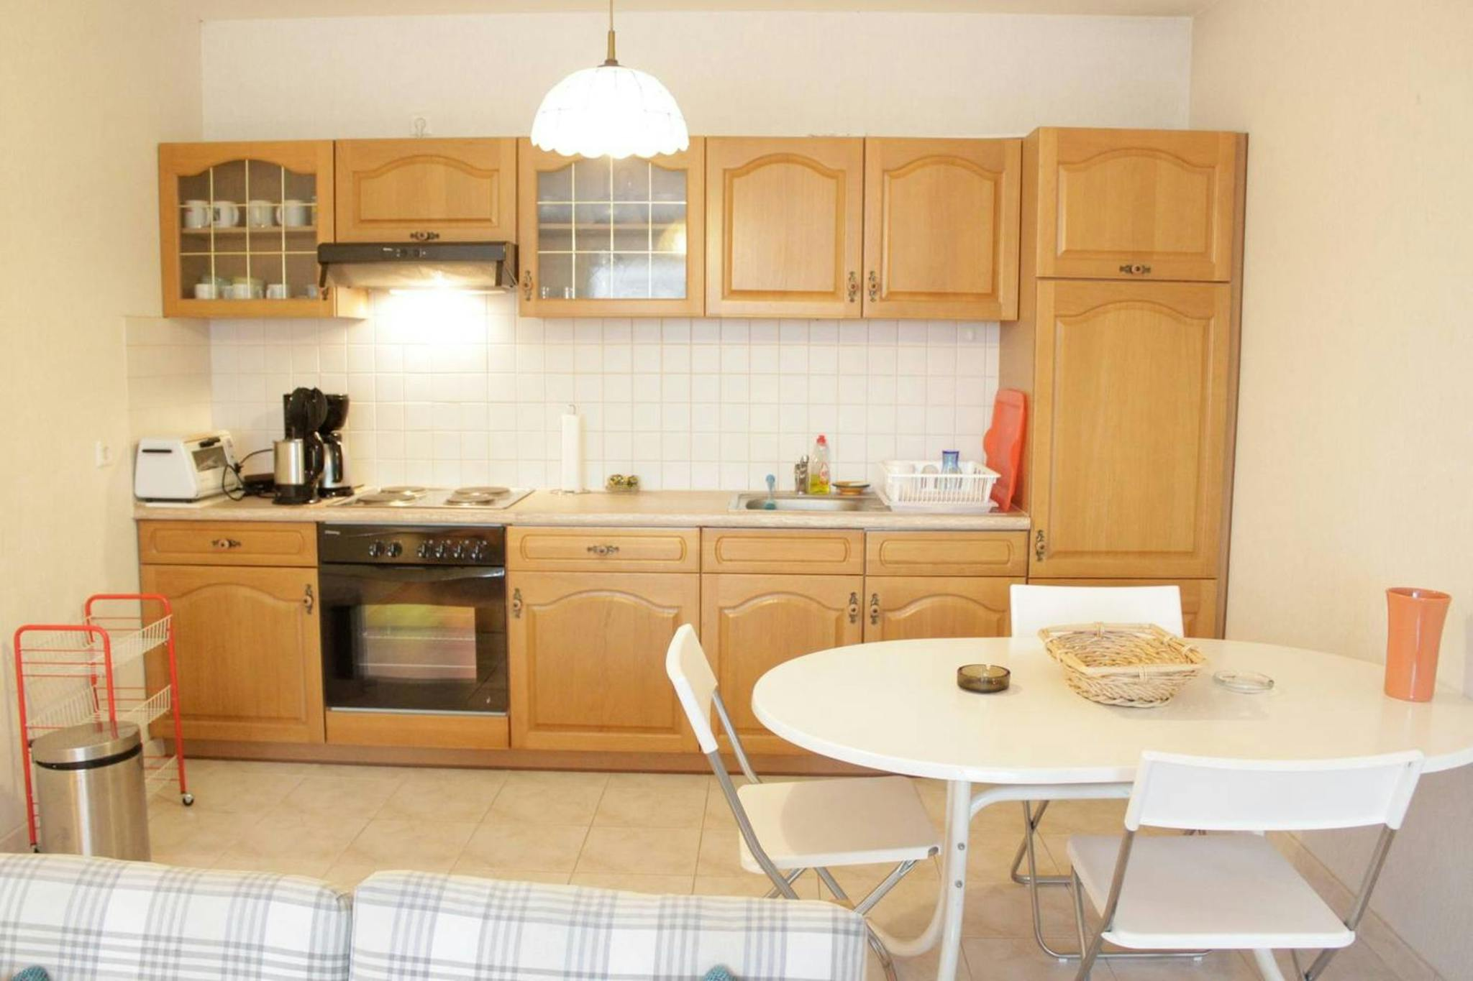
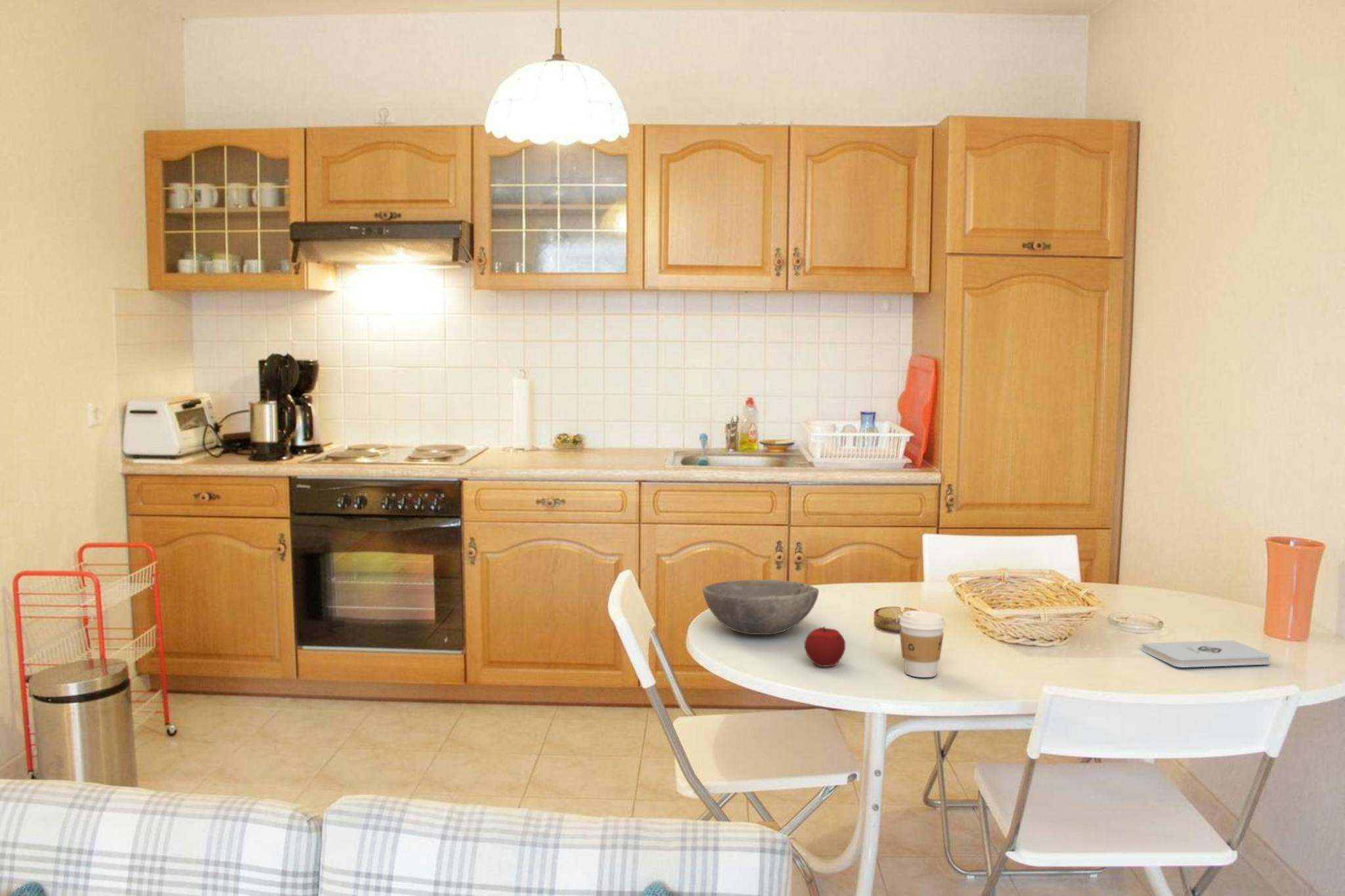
+ notepad [1141,639,1271,668]
+ coffee cup [899,610,946,678]
+ bowl [702,579,820,635]
+ apple [804,626,846,668]
